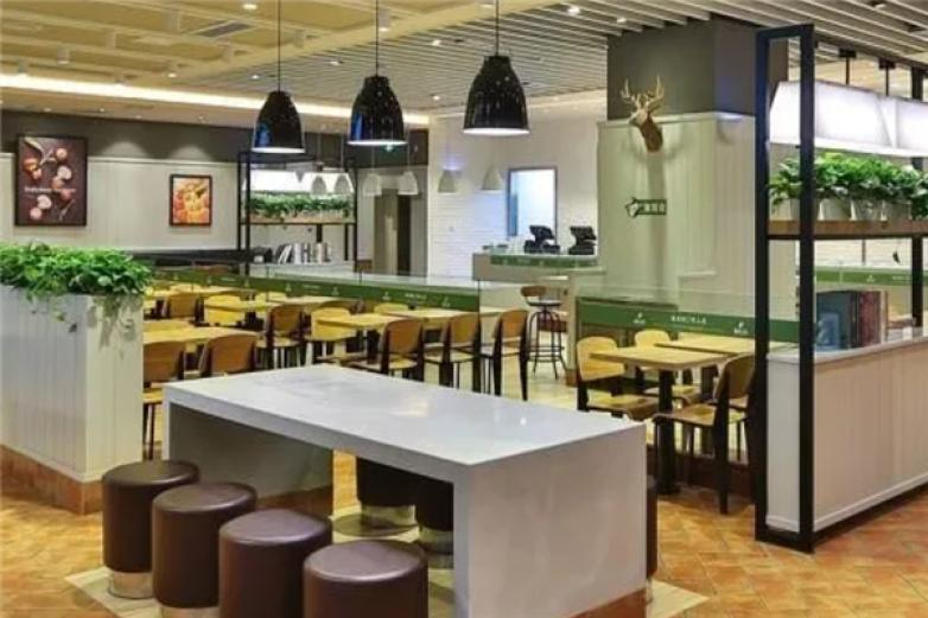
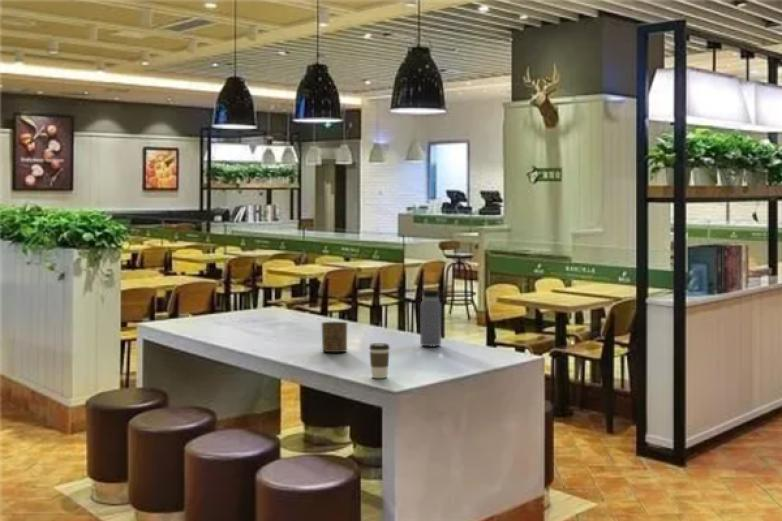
+ cup [320,321,348,353]
+ water bottle [419,280,442,347]
+ coffee cup [368,342,391,379]
